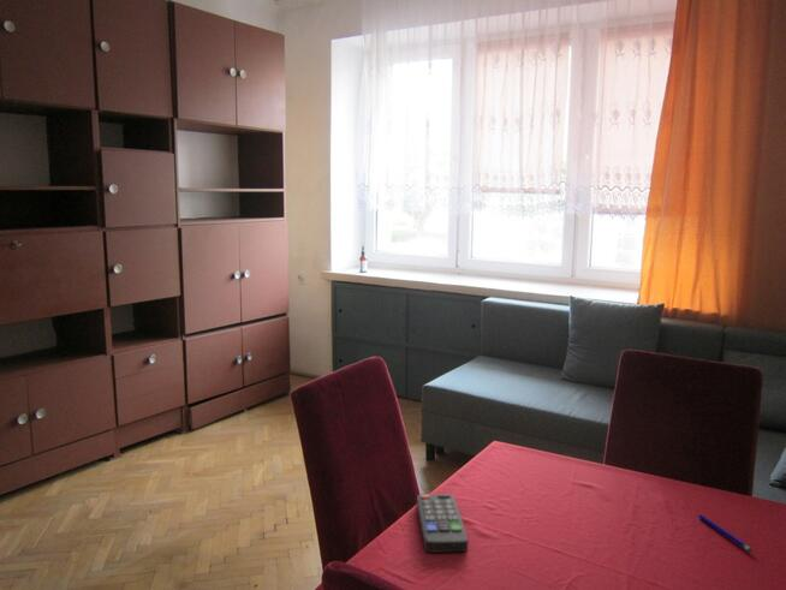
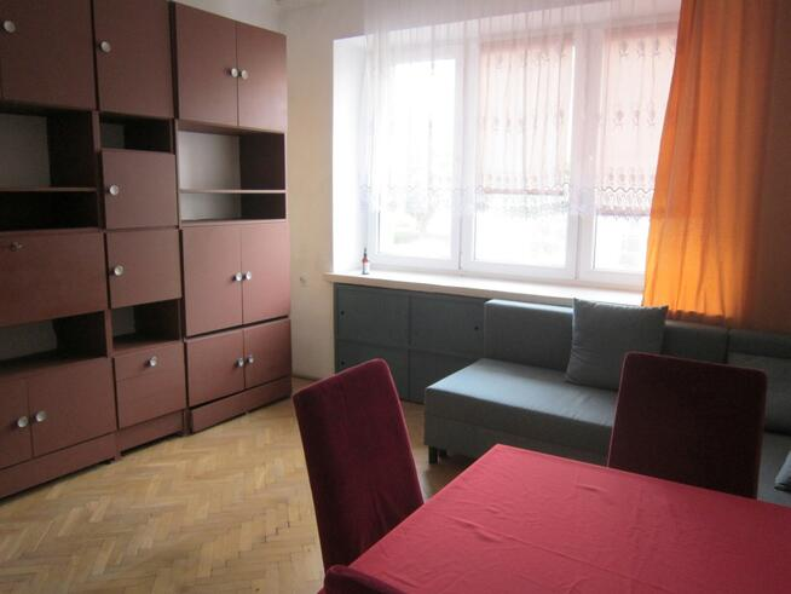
- pen [698,513,754,553]
- remote control [416,493,469,554]
